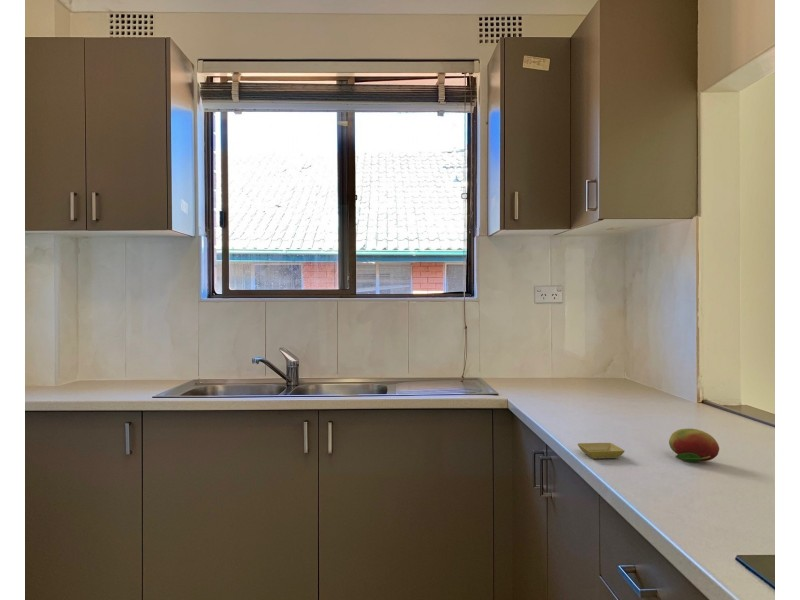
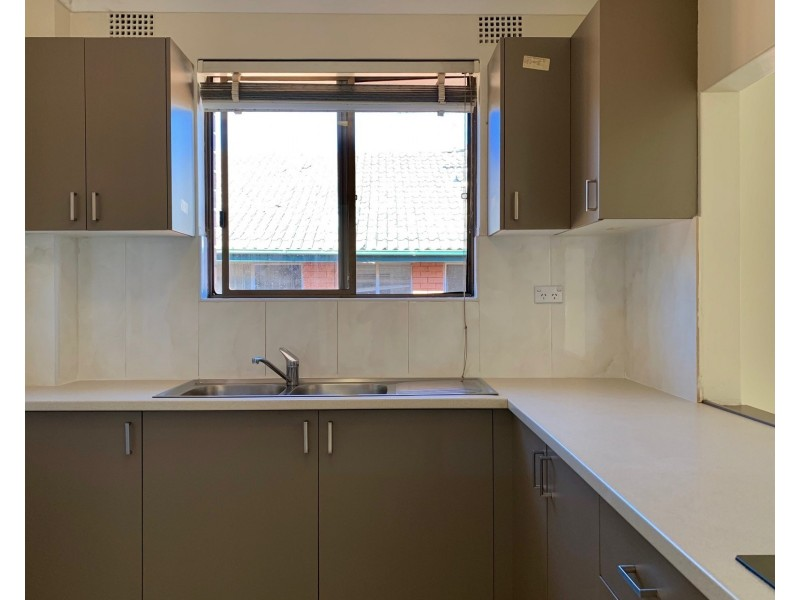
- saucer [577,442,626,460]
- fruit [668,427,720,464]
